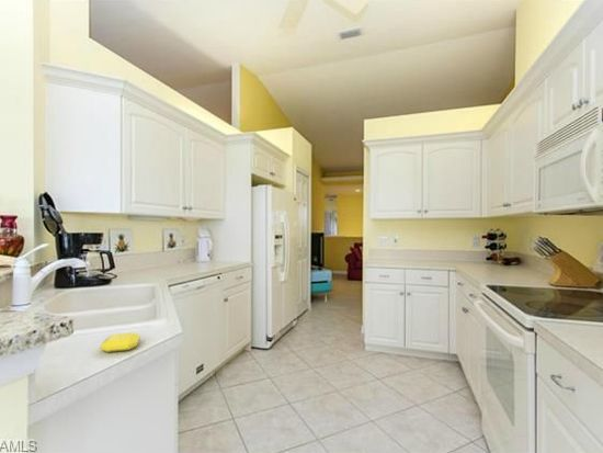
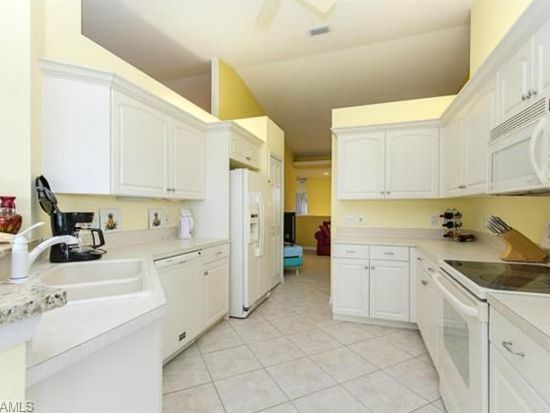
- soap bar [99,331,141,353]
